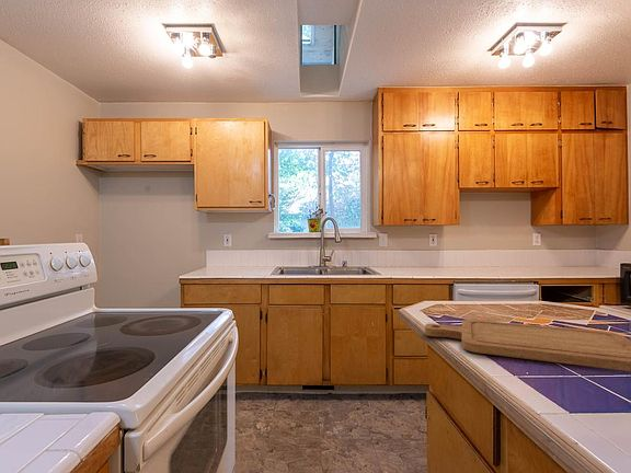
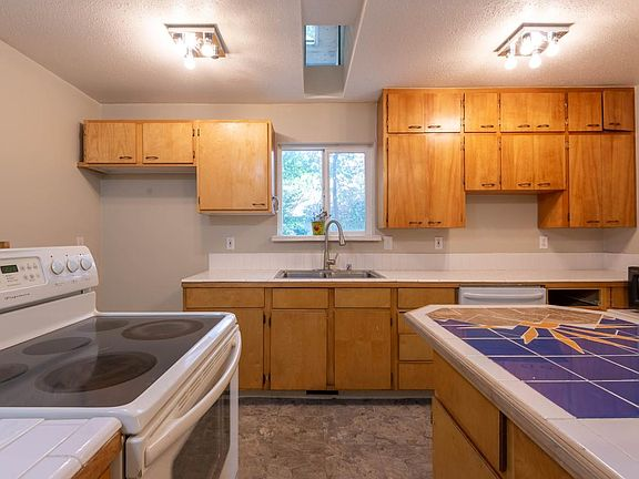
- chopping board [424,319,631,372]
